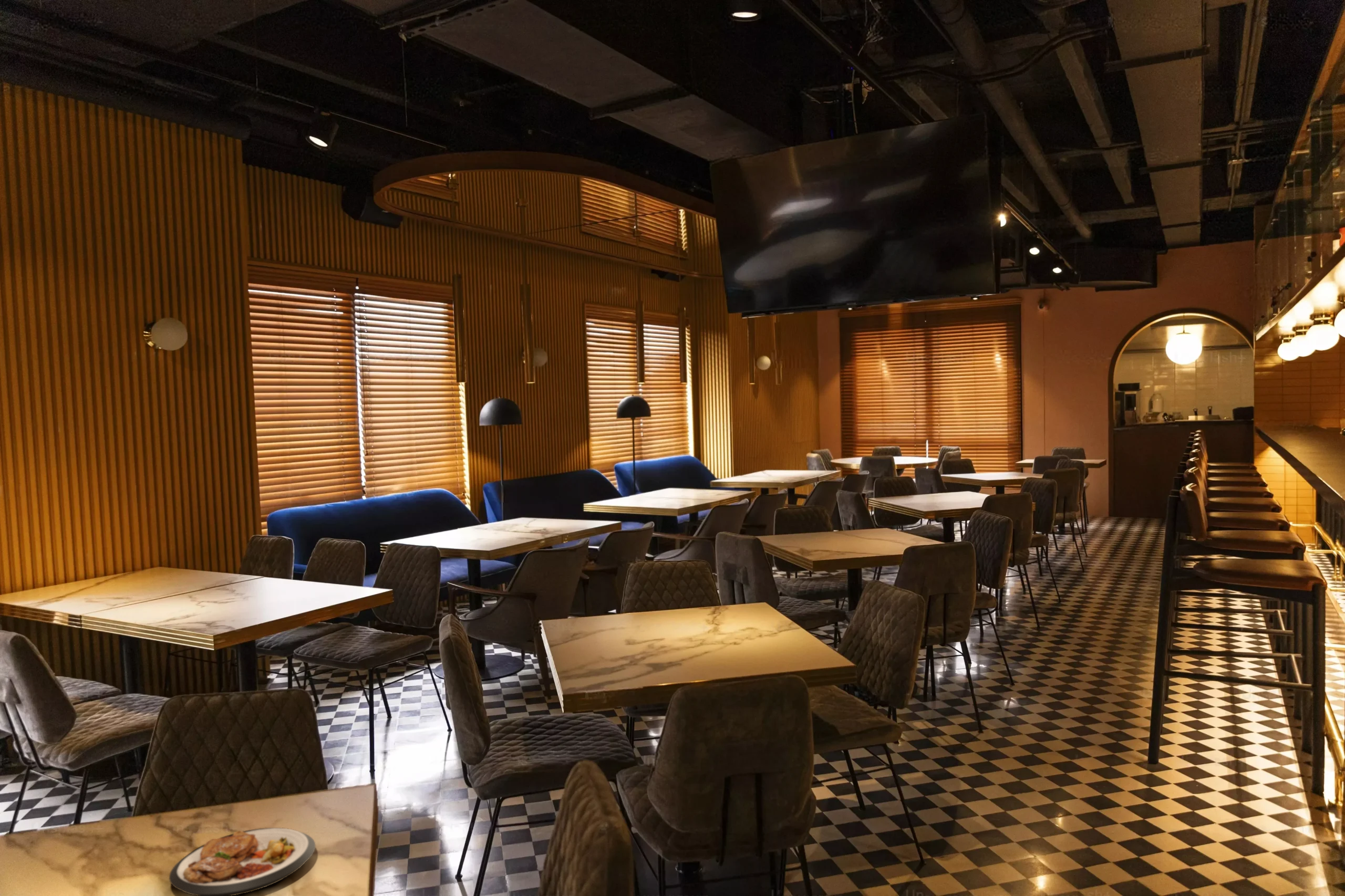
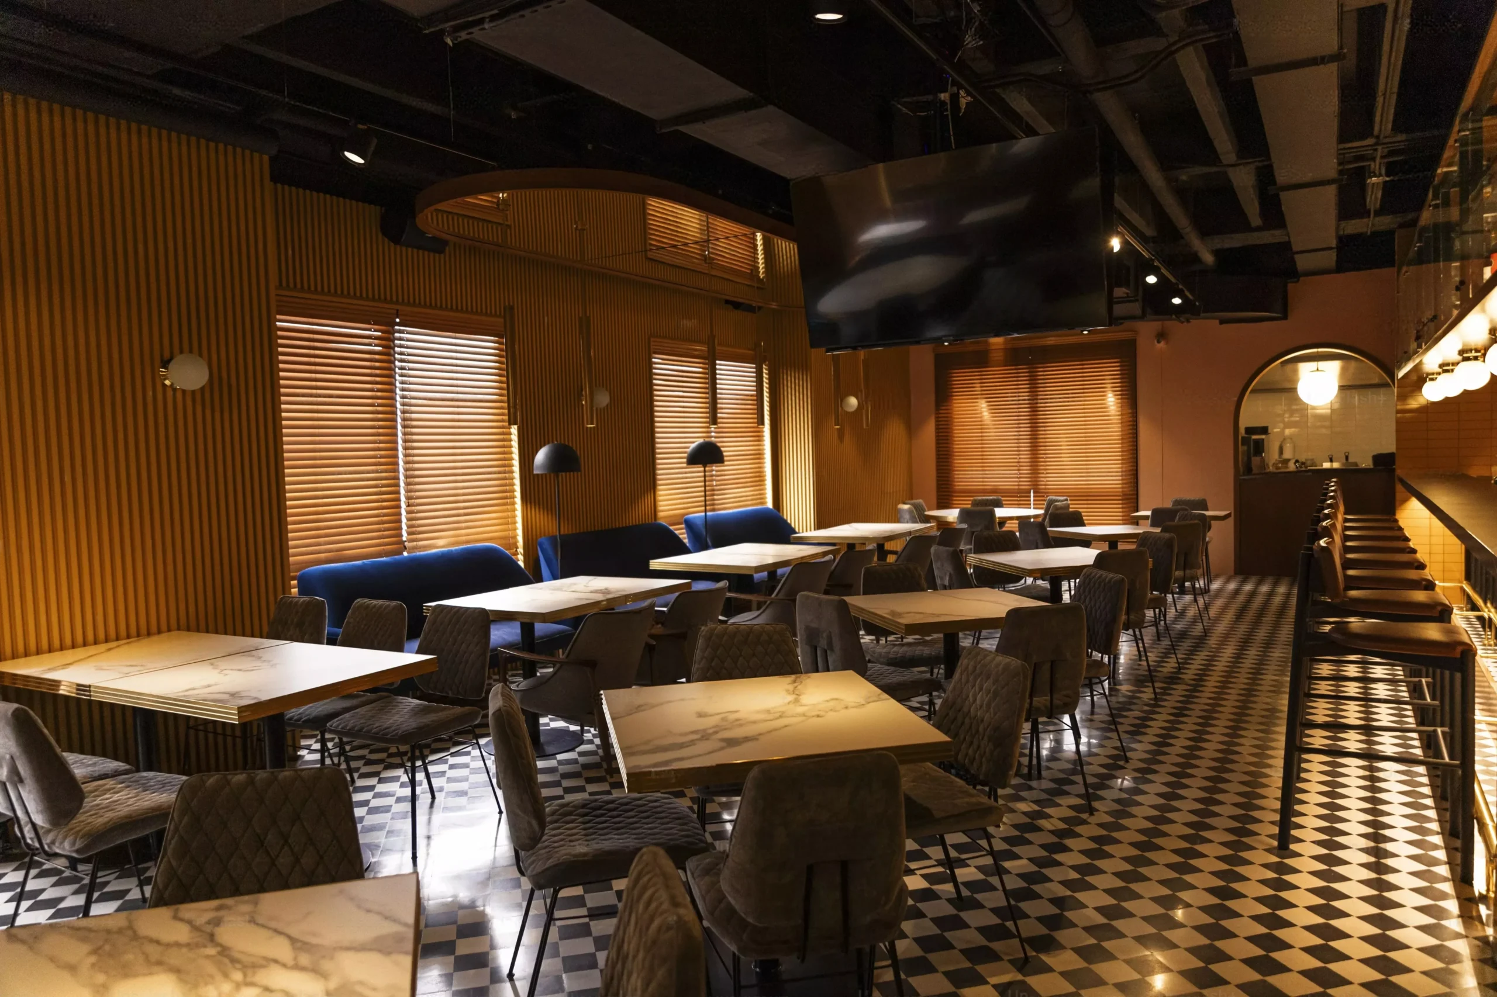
- plate [169,827,316,896]
